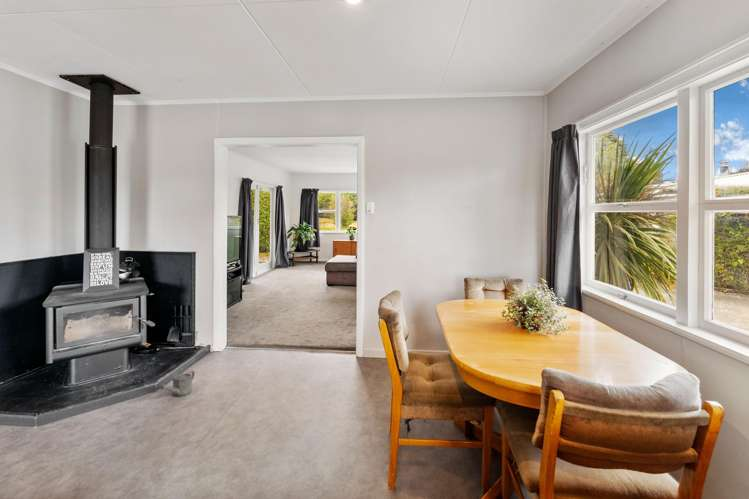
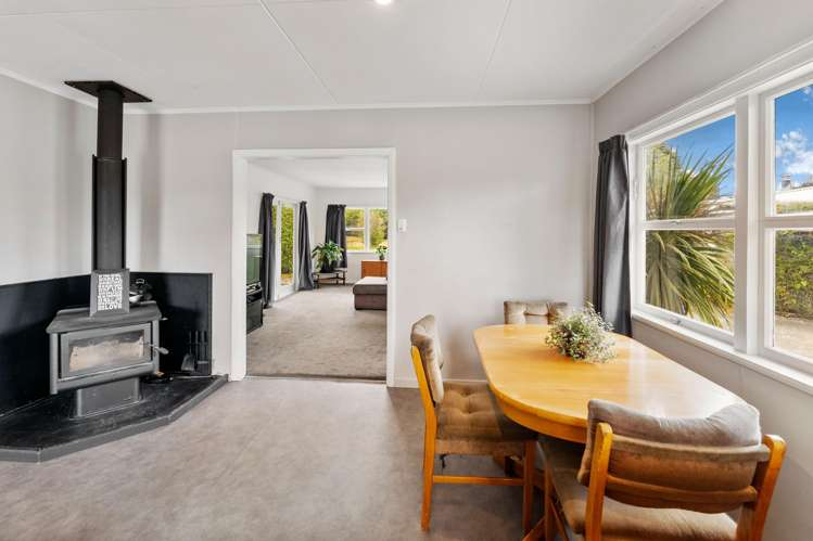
- watering can [158,370,196,397]
